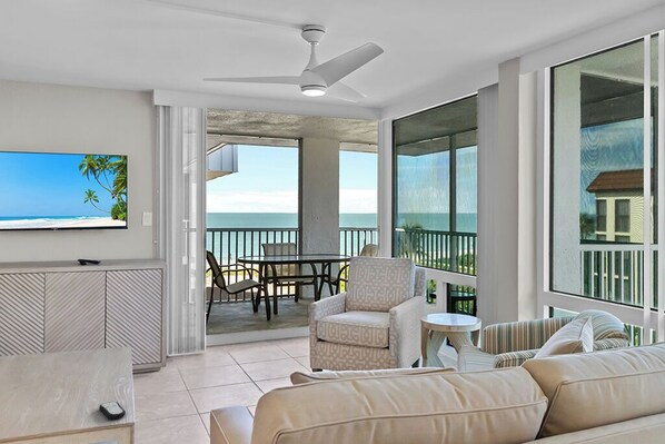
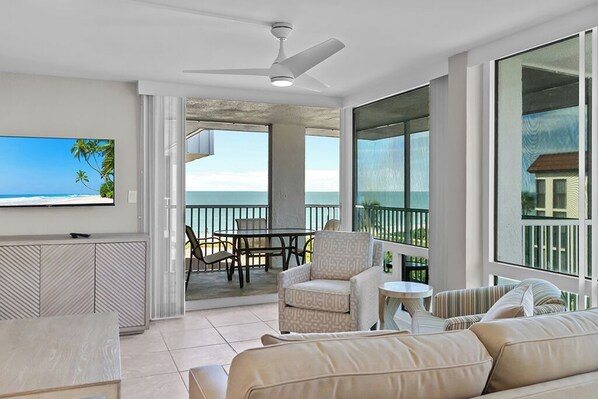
- remote control [98,401,127,421]
